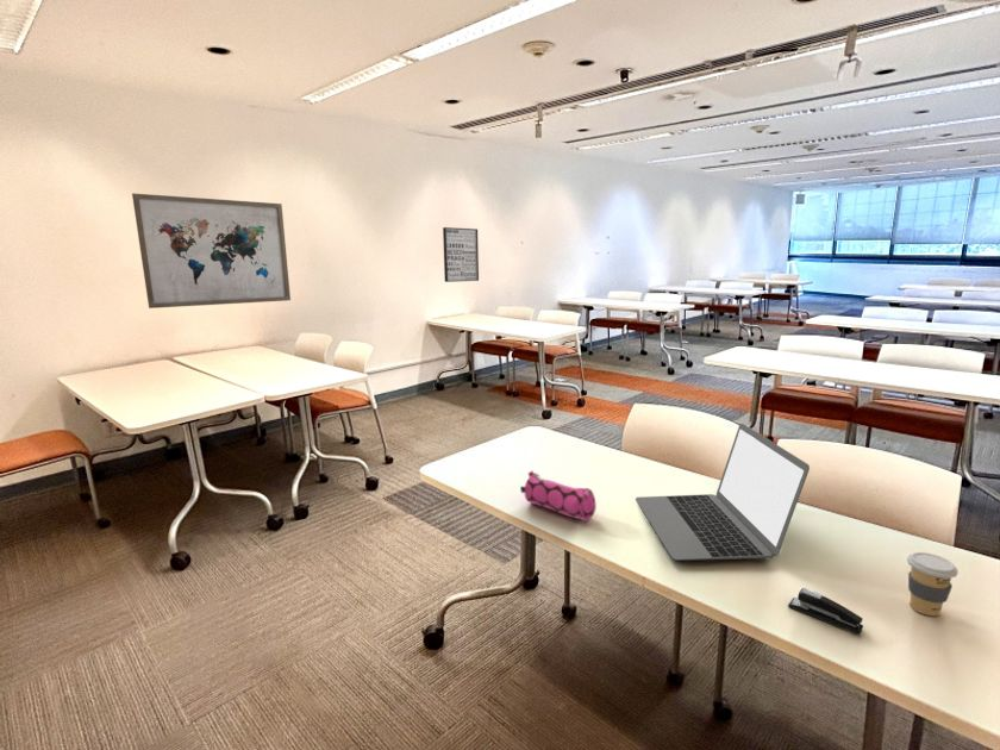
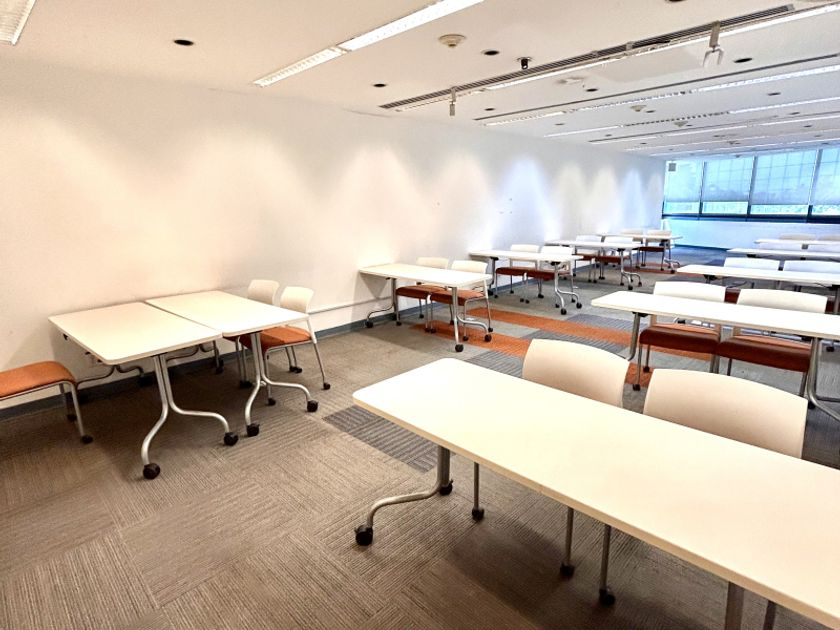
- coffee cup [906,551,960,617]
- laptop [635,423,811,562]
- pencil case [519,469,598,523]
- wall art [131,192,292,310]
- stapler [787,587,864,636]
- wall art [442,226,480,283]
